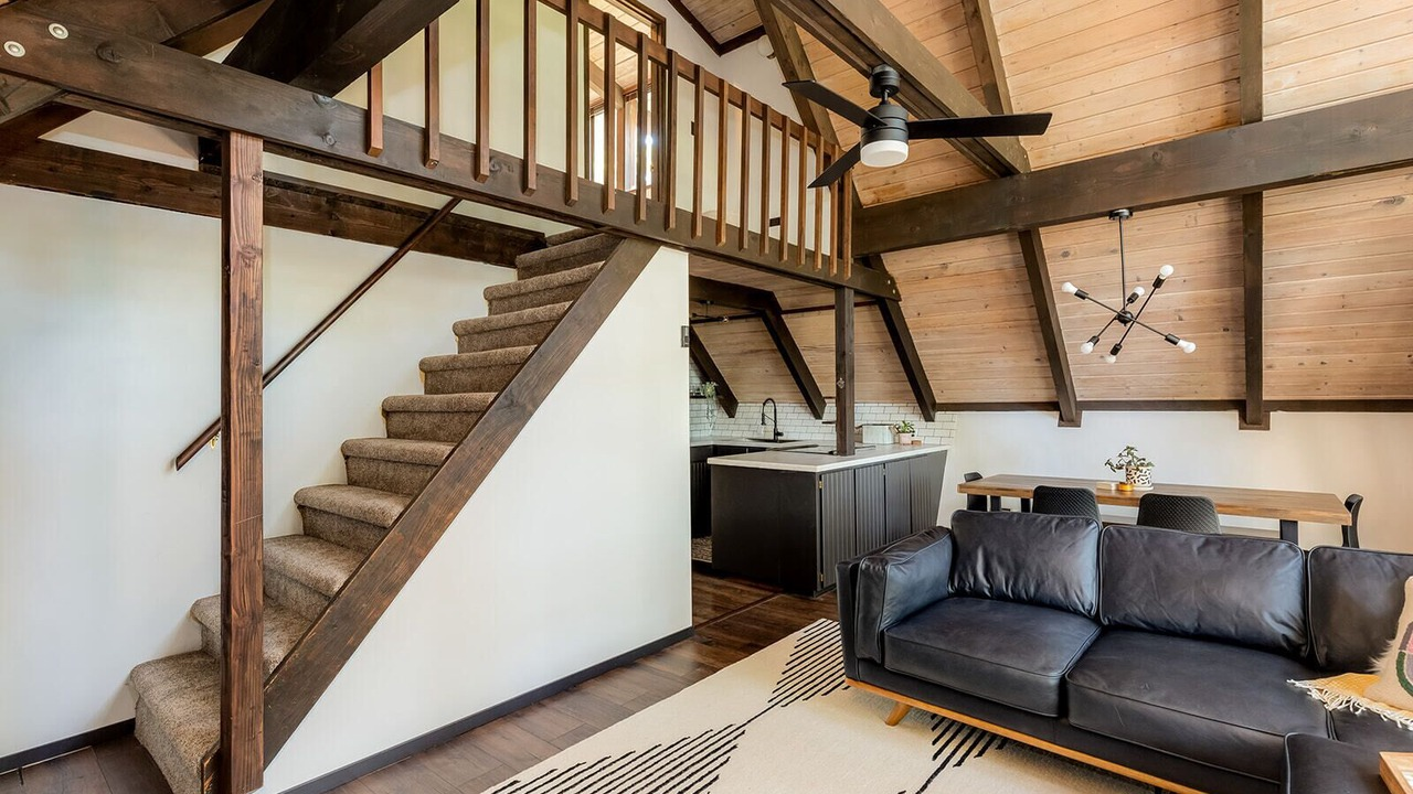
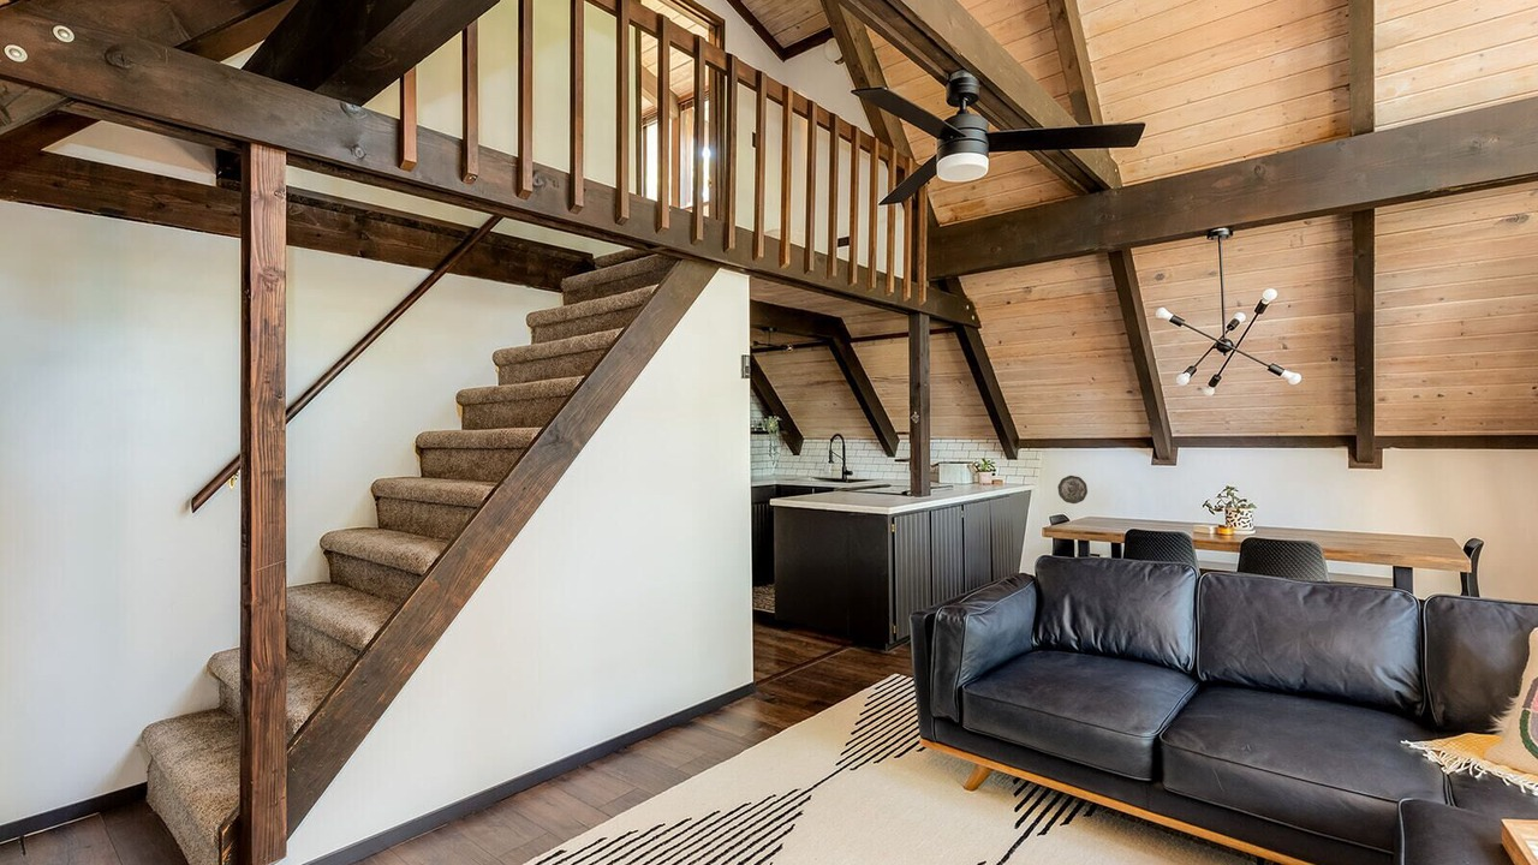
+ decorative plate [1056,475,1089,505]
